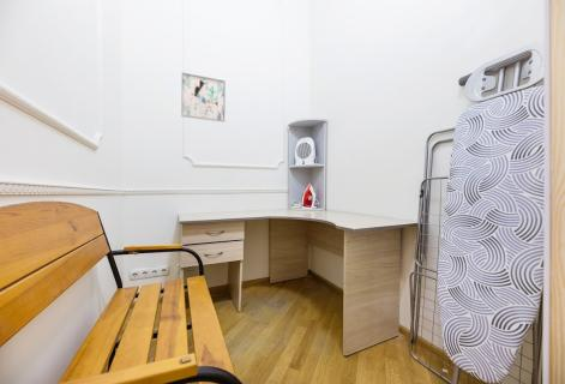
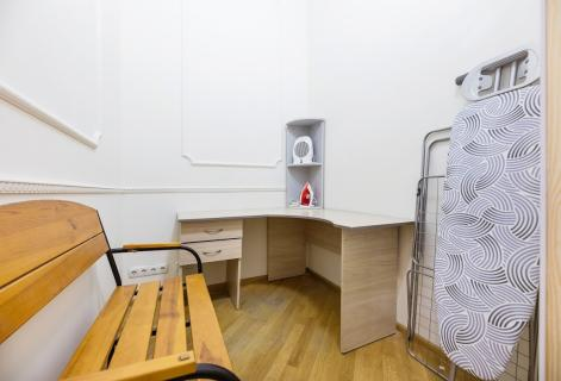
- wall art [180,72,227,124]
